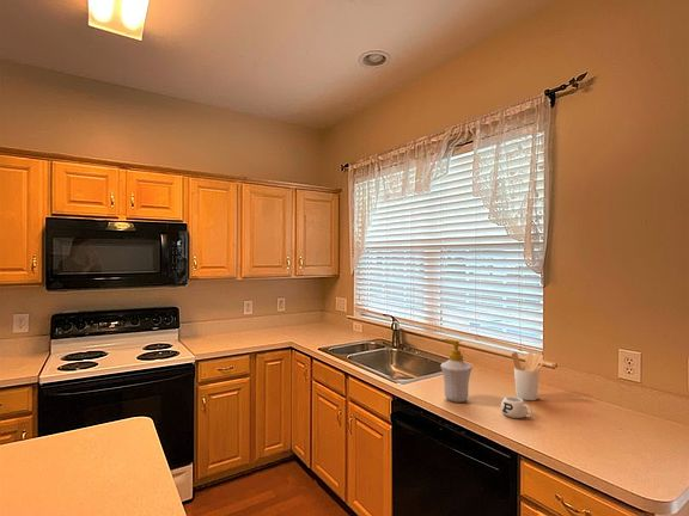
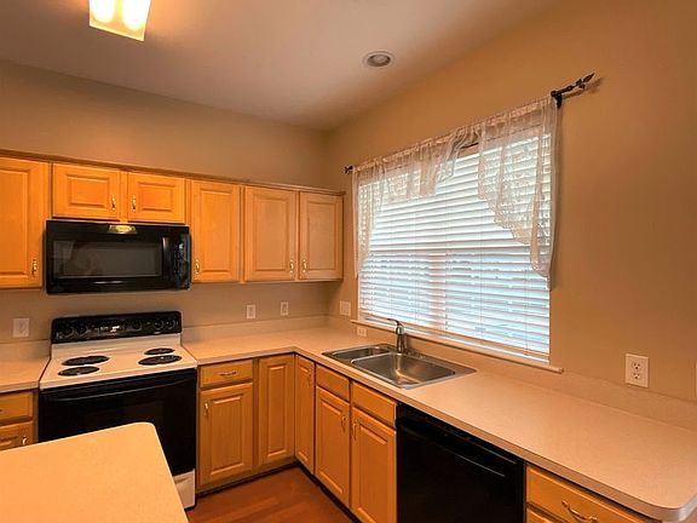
- mug [500,395,533,419]
- soap bottle [439,338,474,404]
- utensil holder [511,351,545,401]
